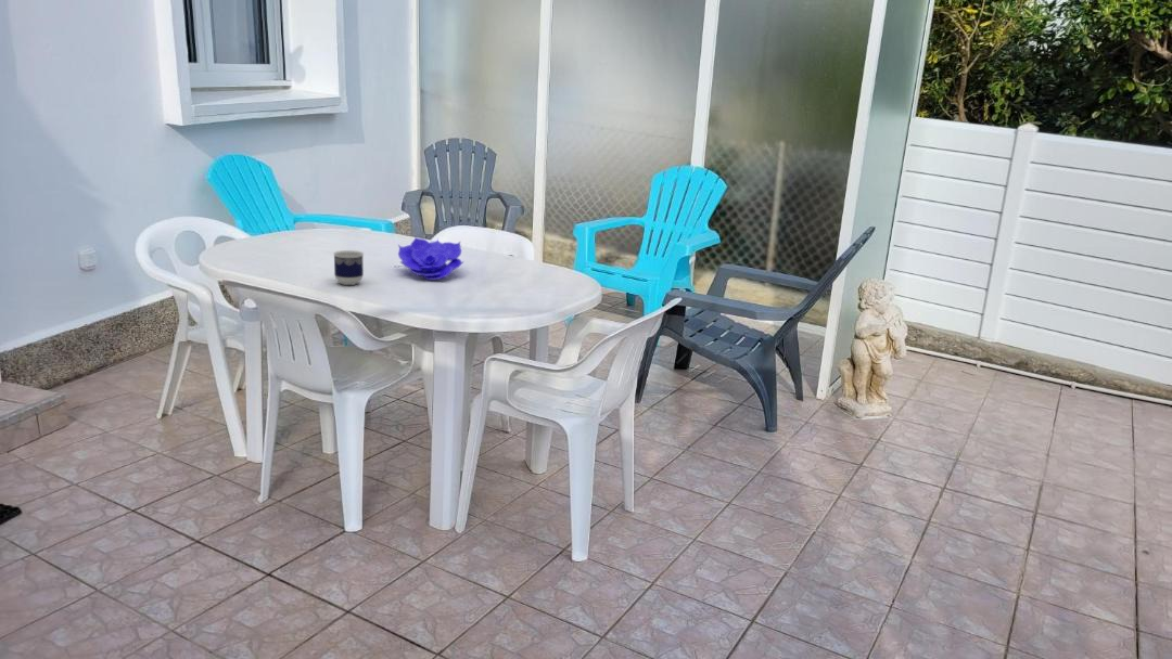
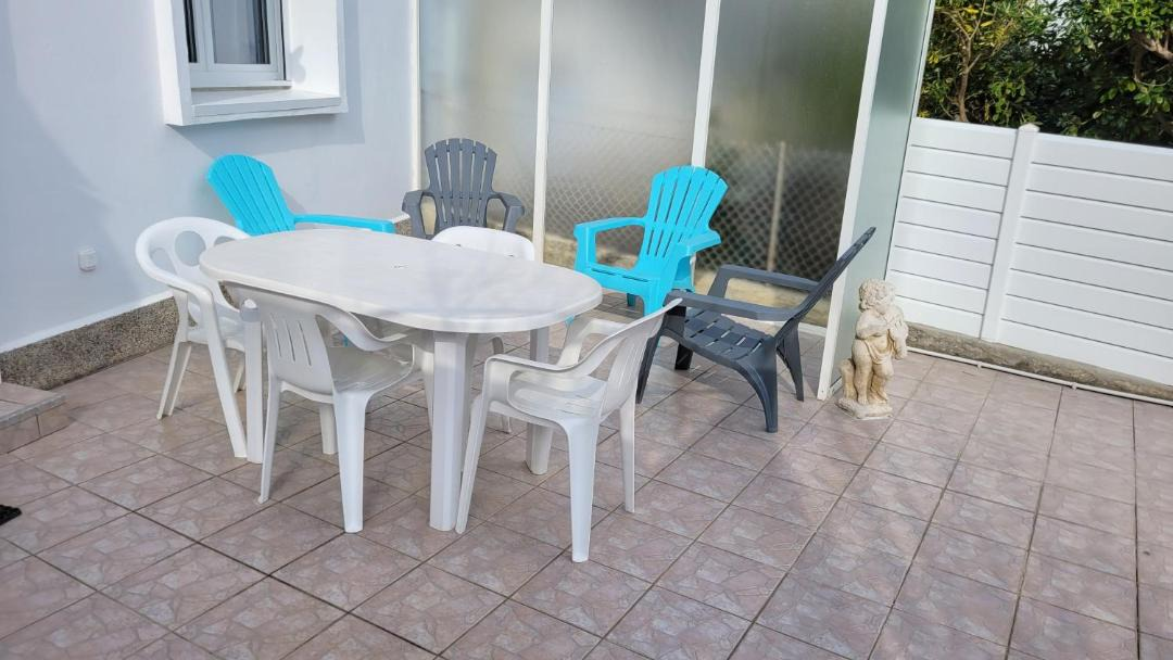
- decorative bowl [397,236,464,281]
- cup [332,249,365,286]
